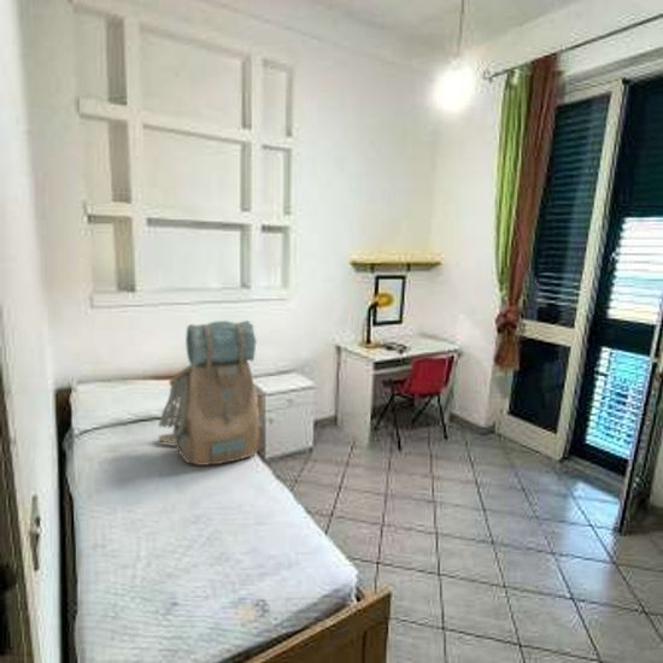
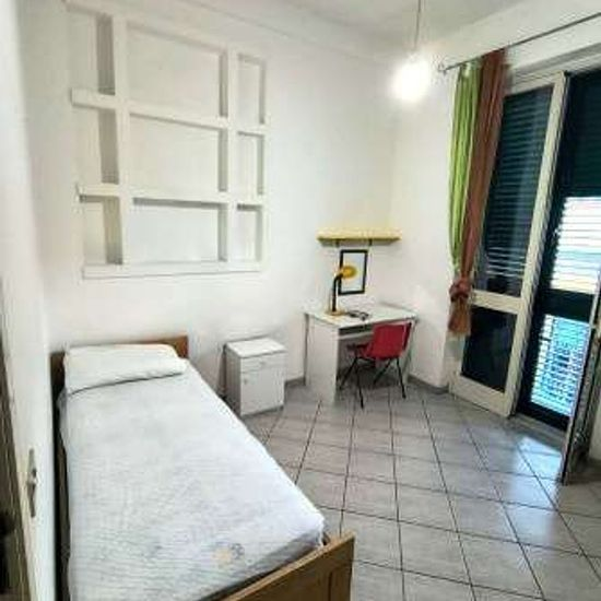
- backpack [157,319,265,467]
